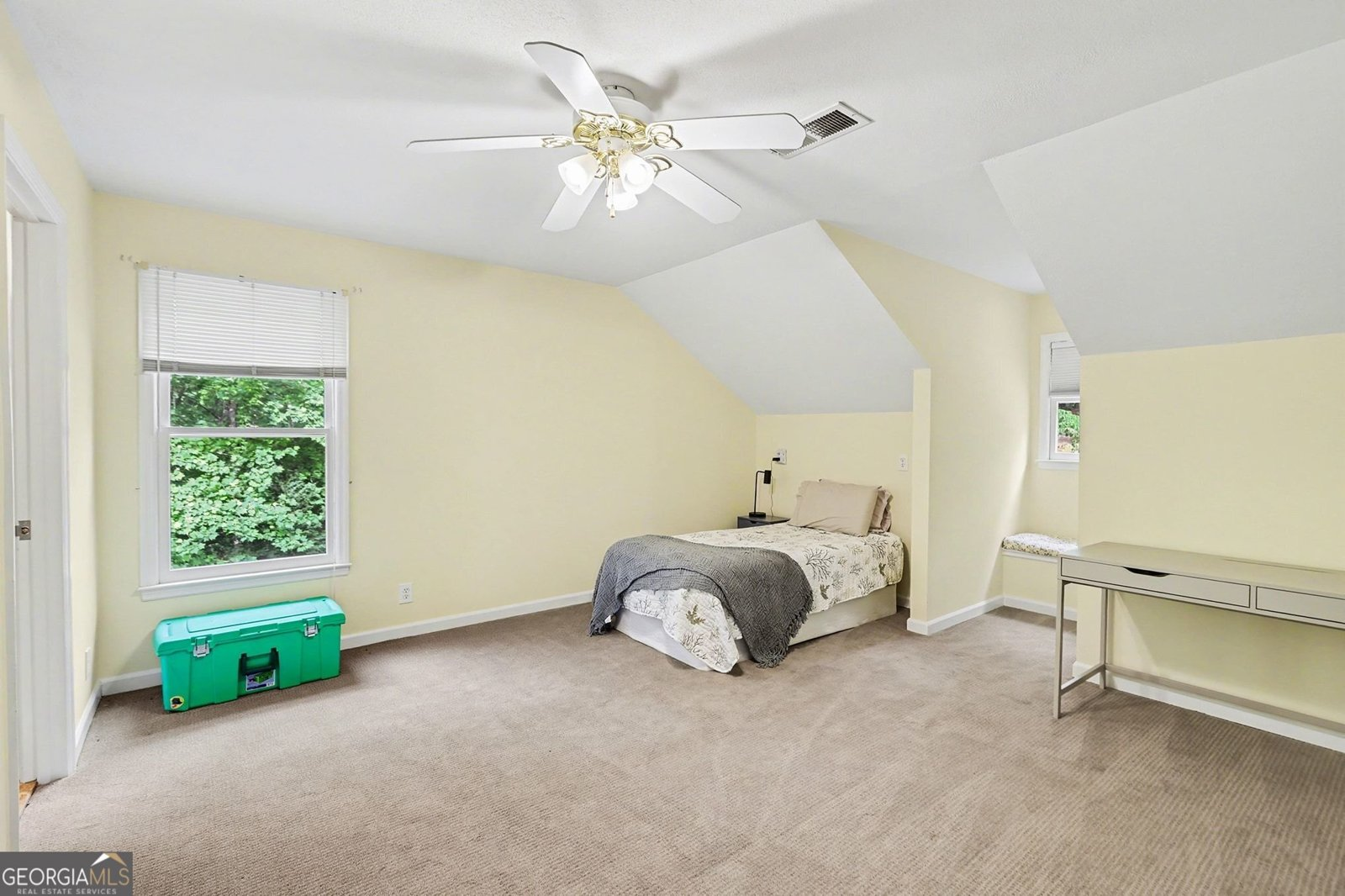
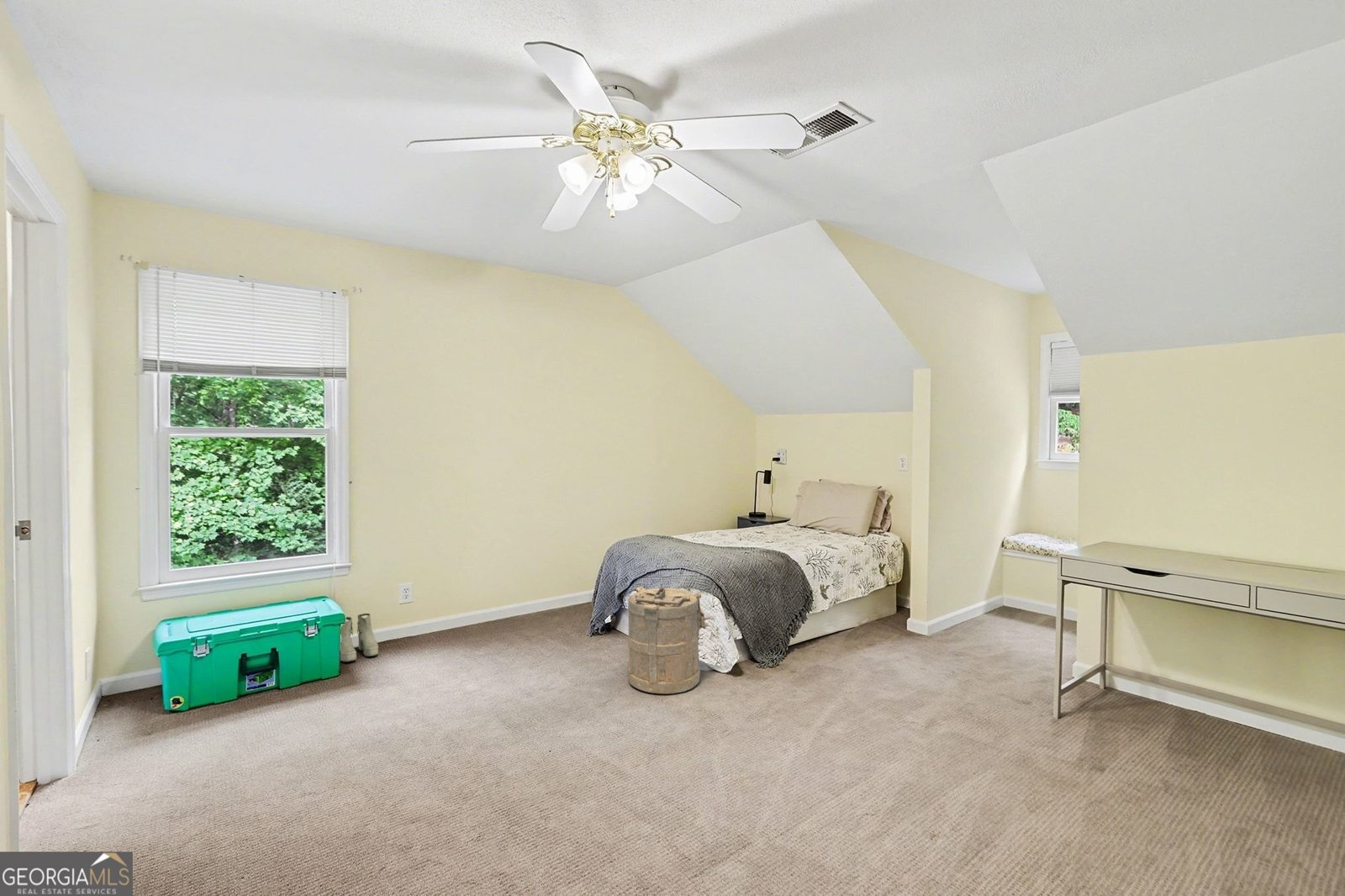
+ boots [340,613,379,662]
+ laundry hamper [627,586,715,694]
